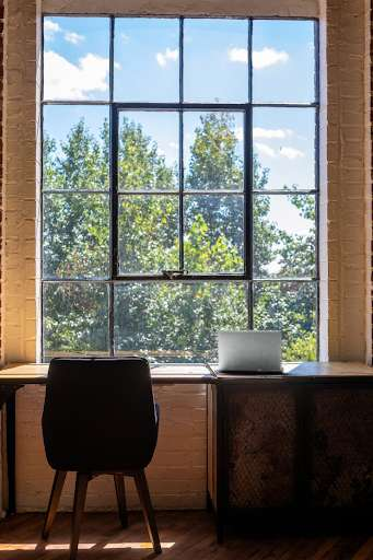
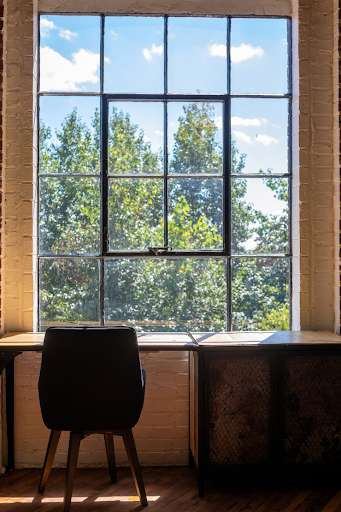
- laptop [217,329,283,373]
